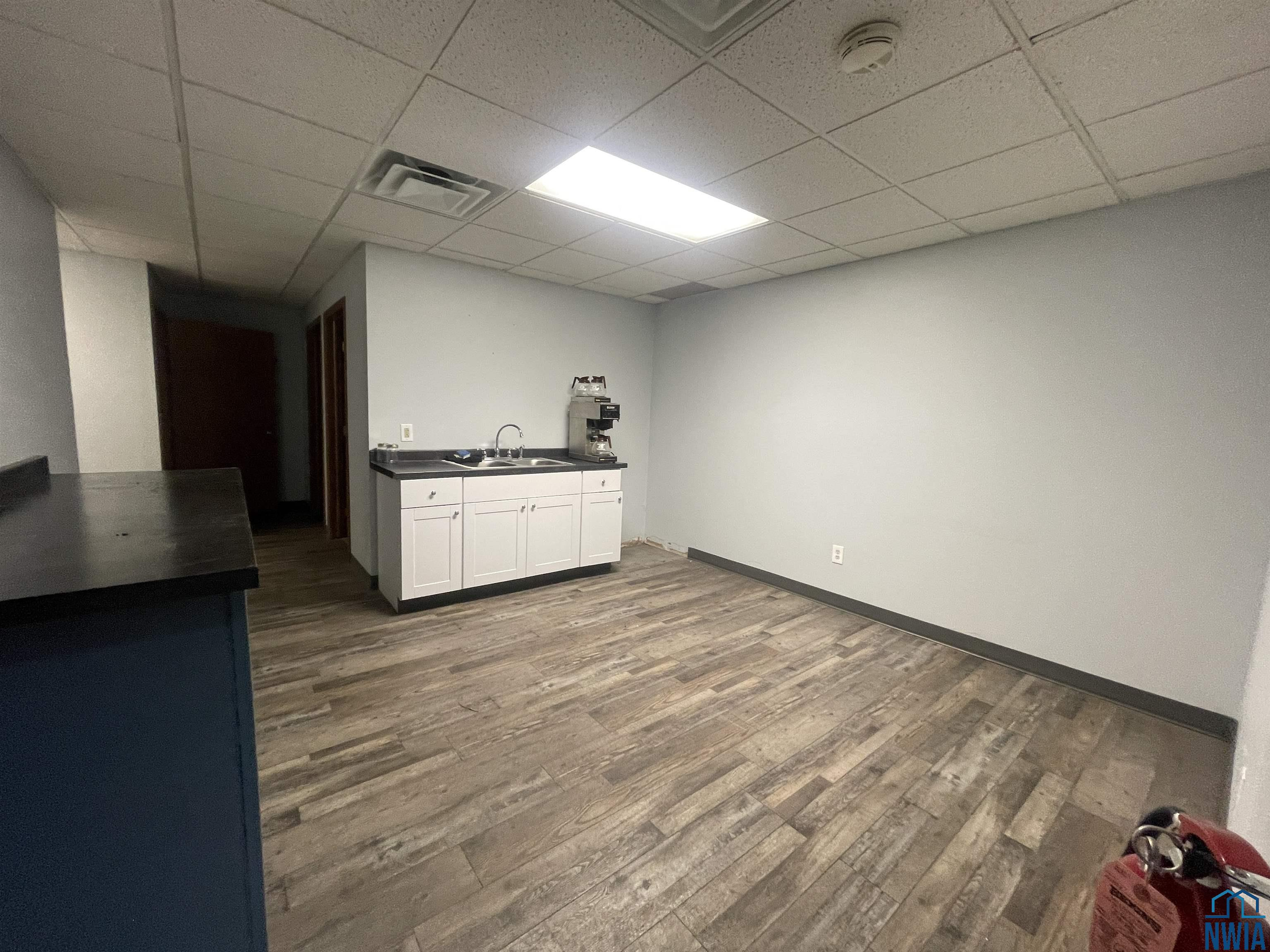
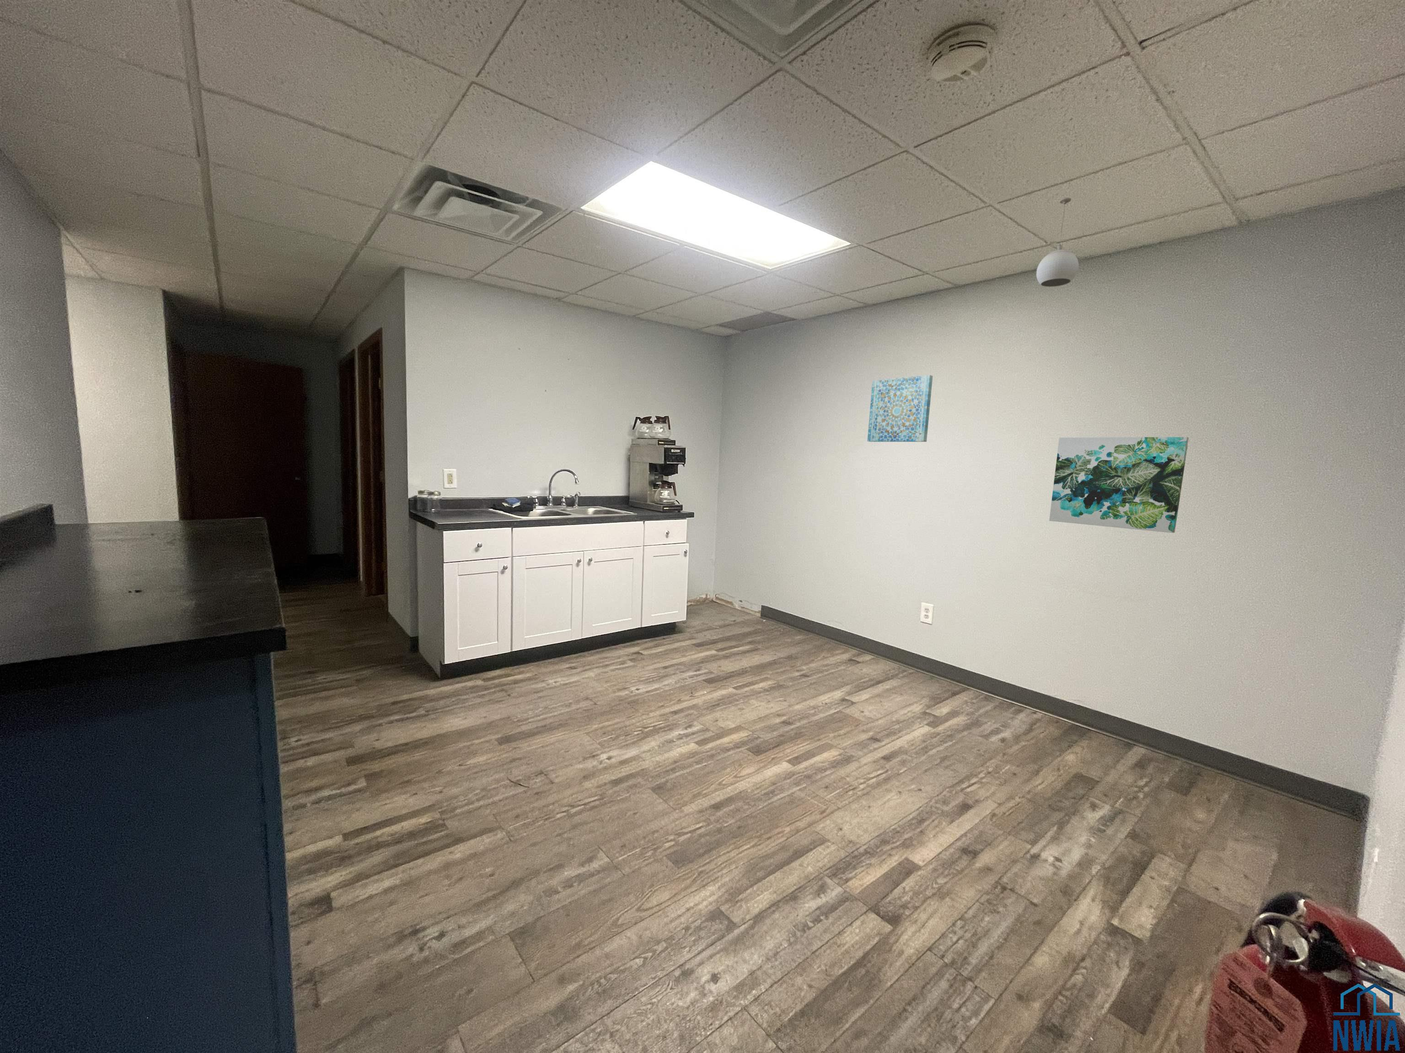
+ pendant light [1035,197,1079,288]
+ wall art [866,374,934,442]
+ wall art [1049,437,1189,533]
